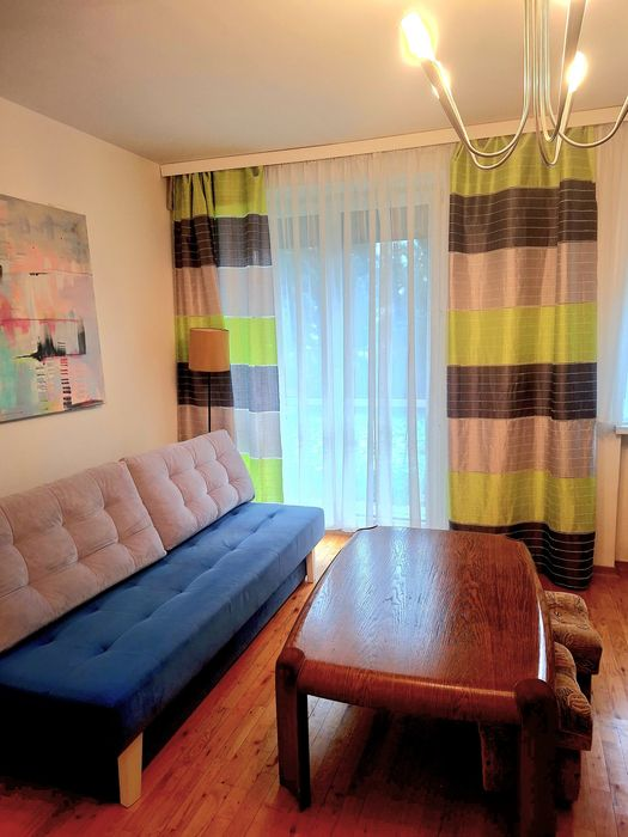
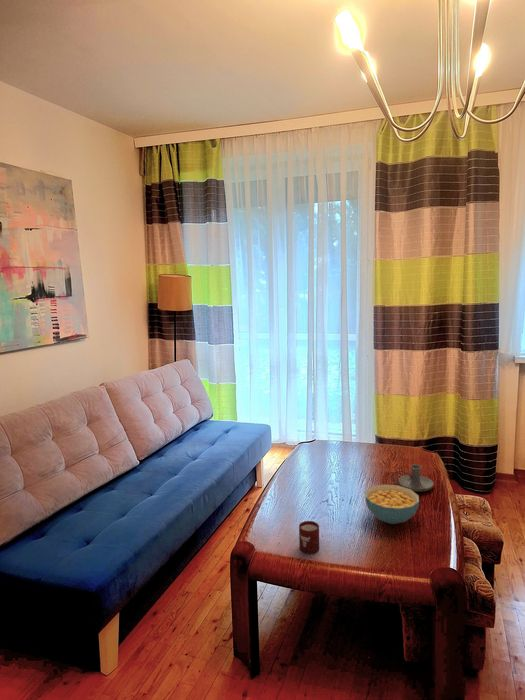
+ cup [298,520,320,555]
+ cereal bowl [364,484,420,525]
+ candle holder [390,463,434,493]
